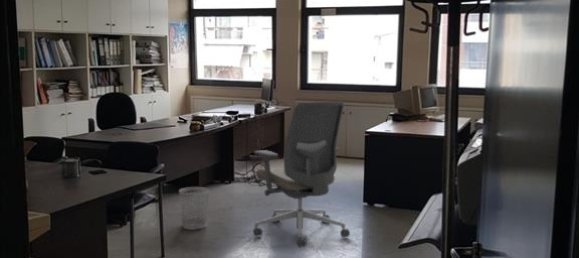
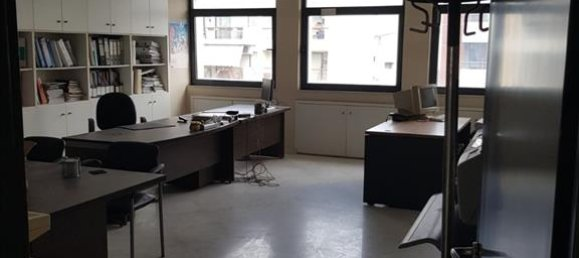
- wastebasket [178,186,210,231]
- office chair [252,100,351,248]
